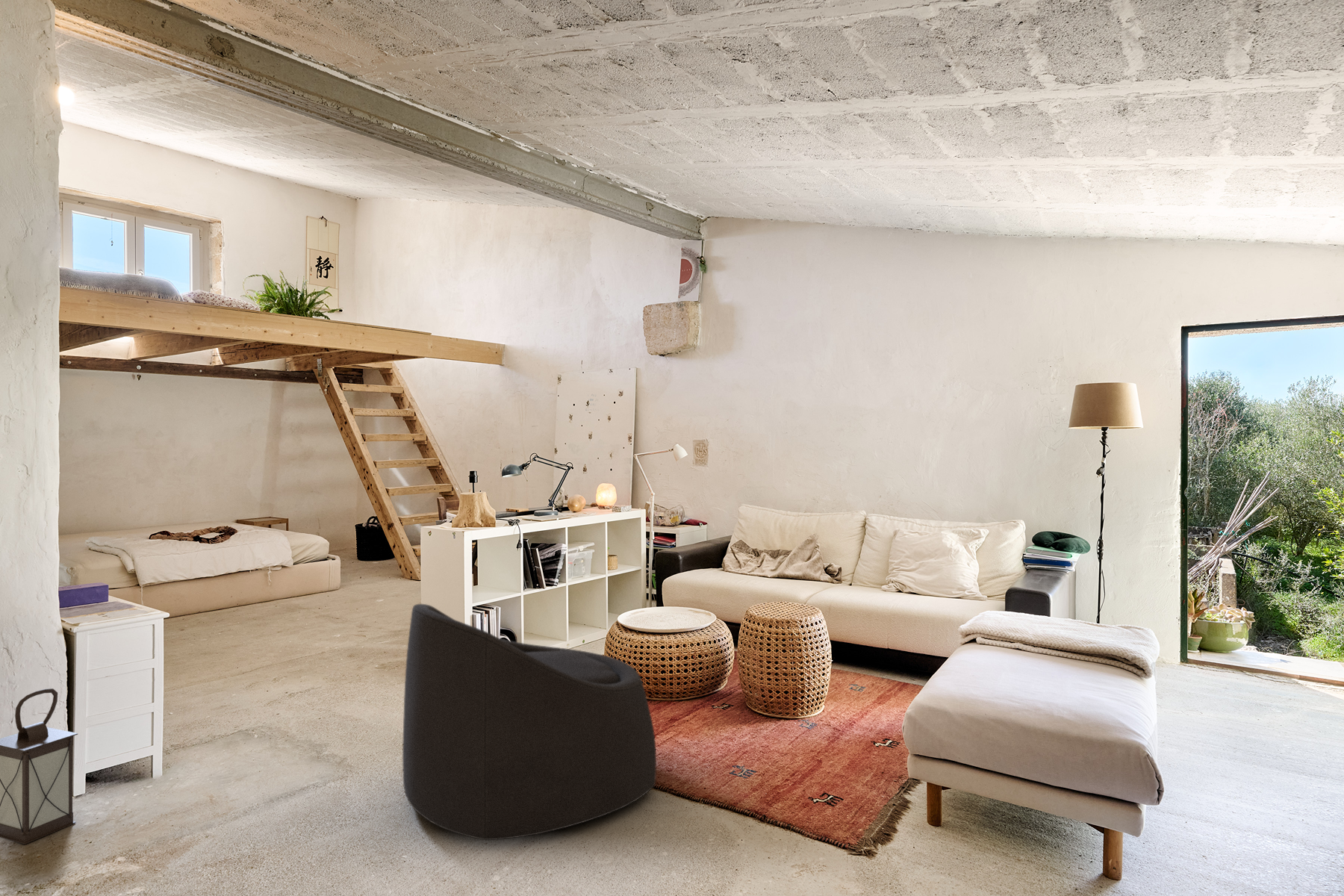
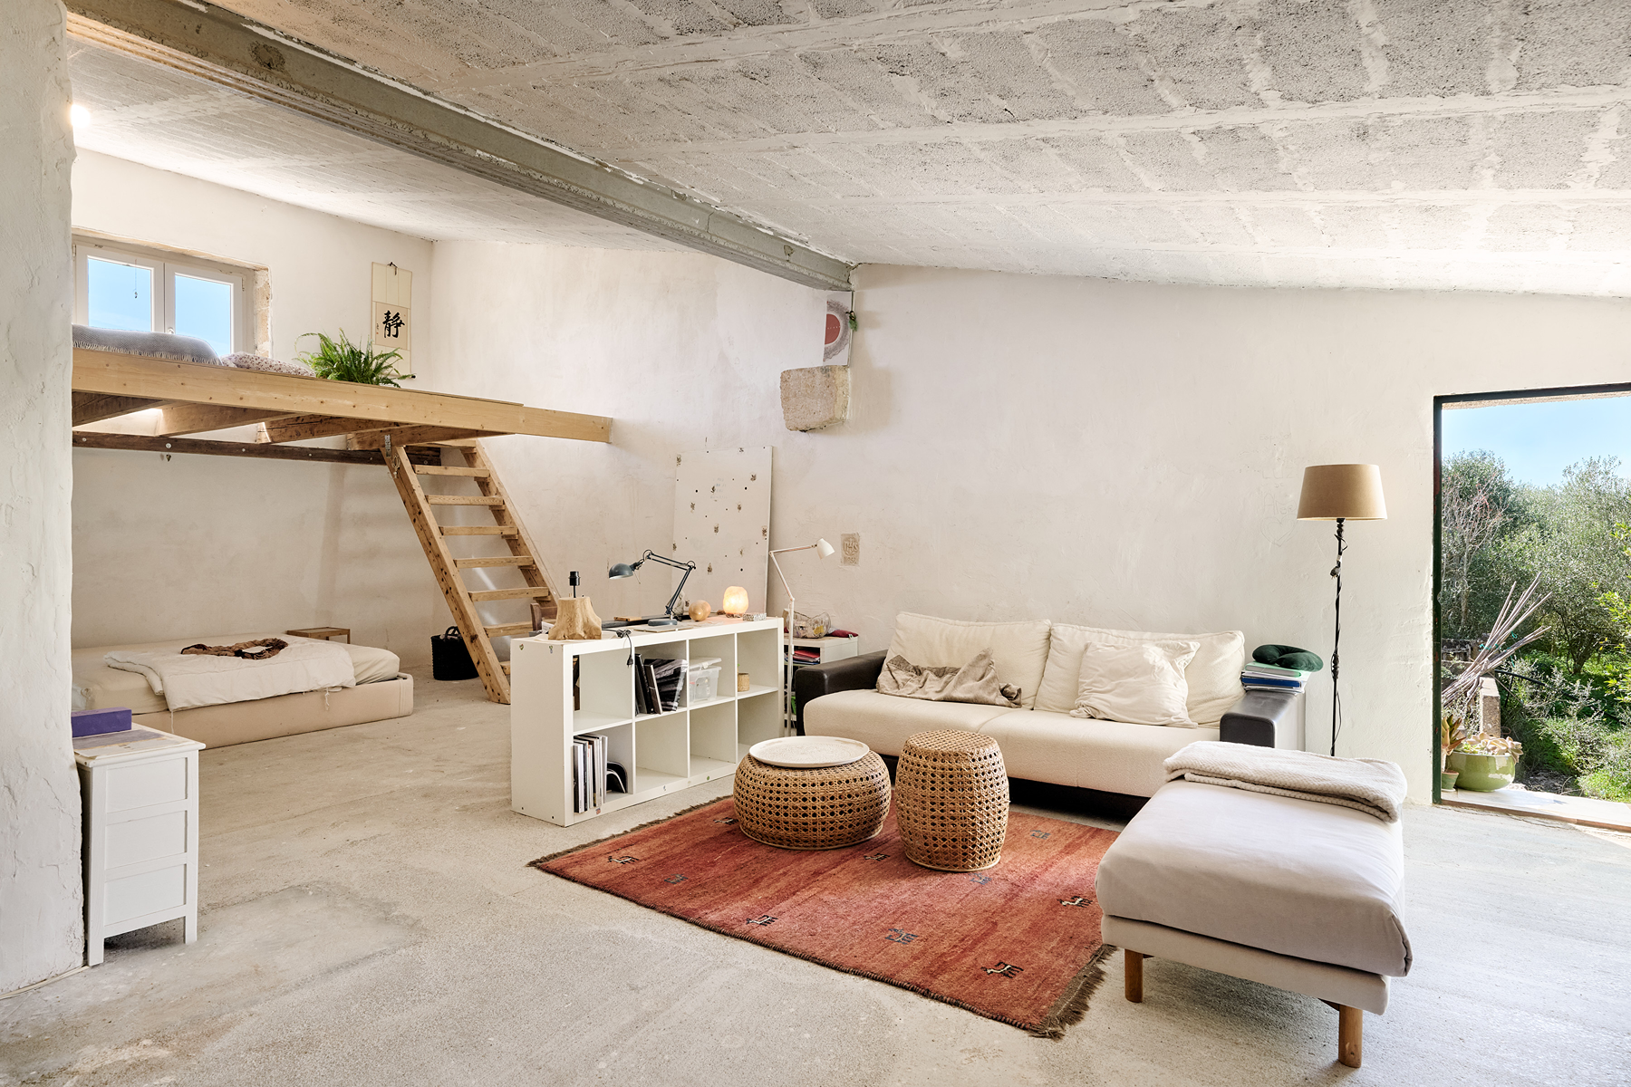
- armchair [402,603,657,841]
- lantern [0,688,78,845]
